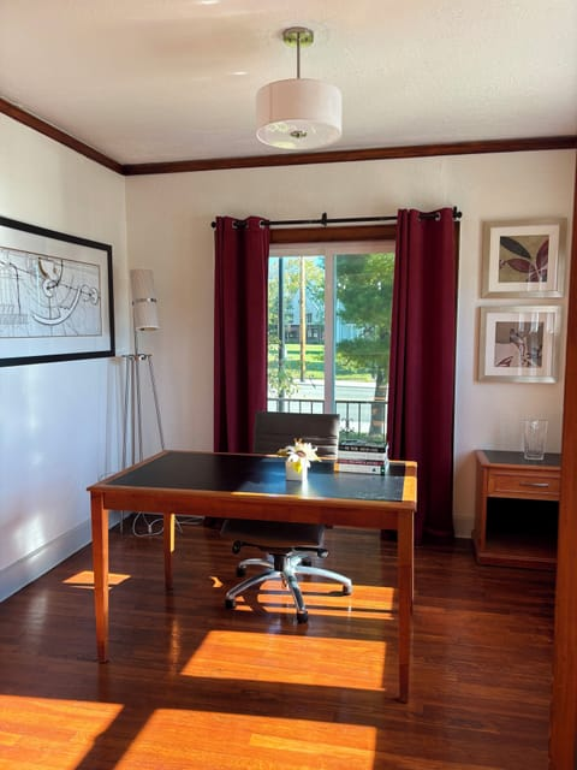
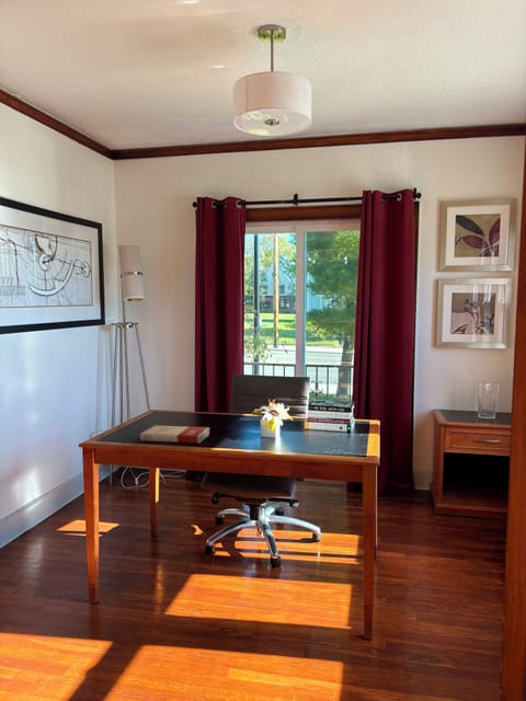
+ book [139,424,210,445]
